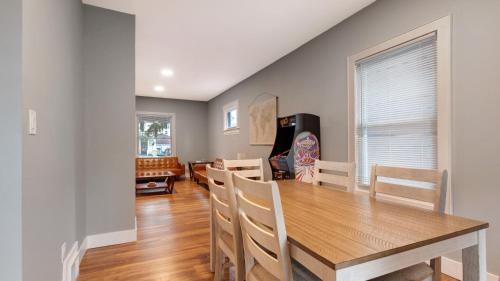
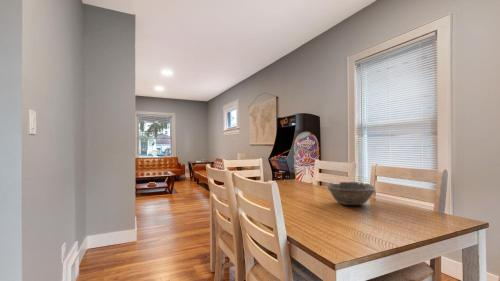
+ bowl [326,181,377,206]
